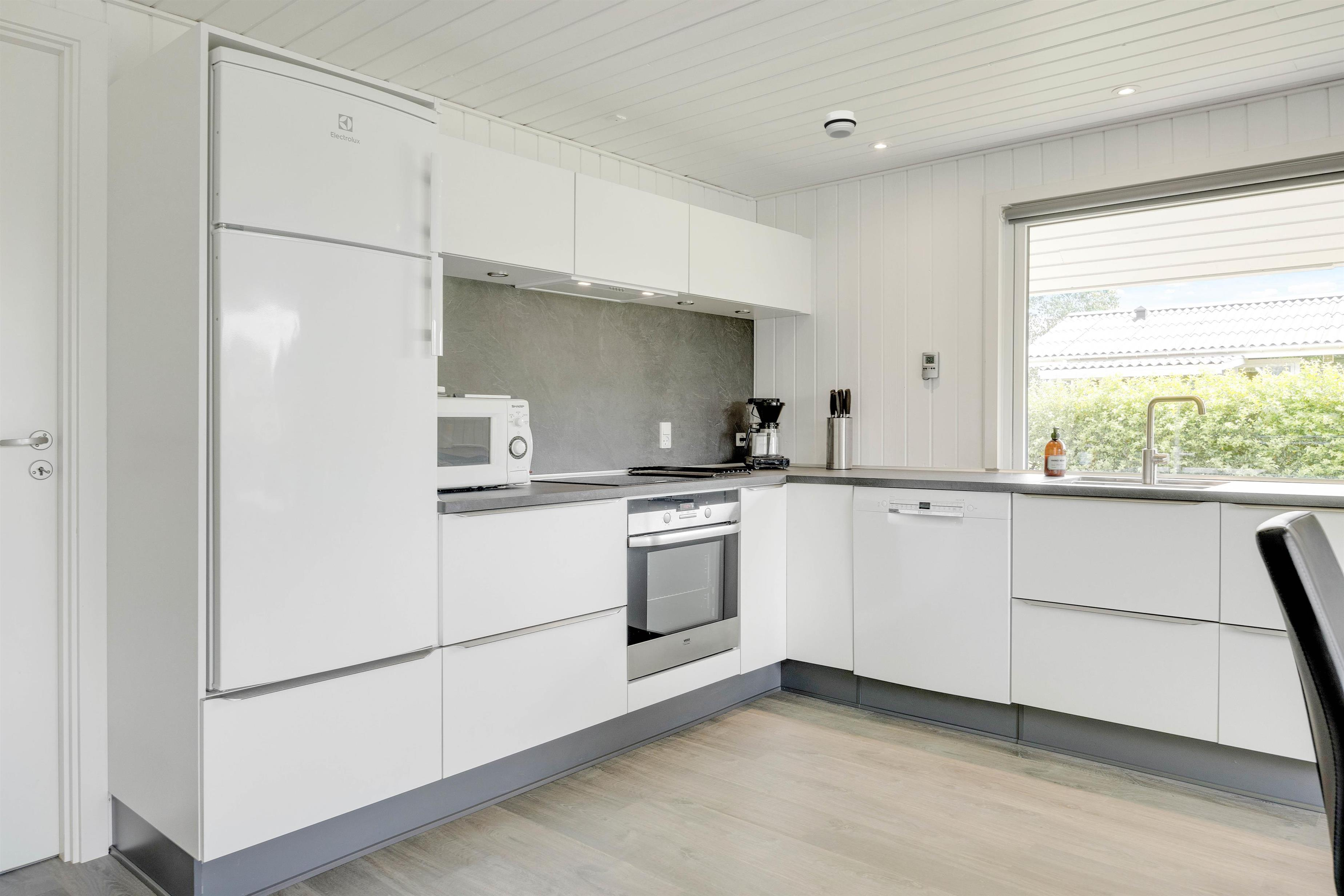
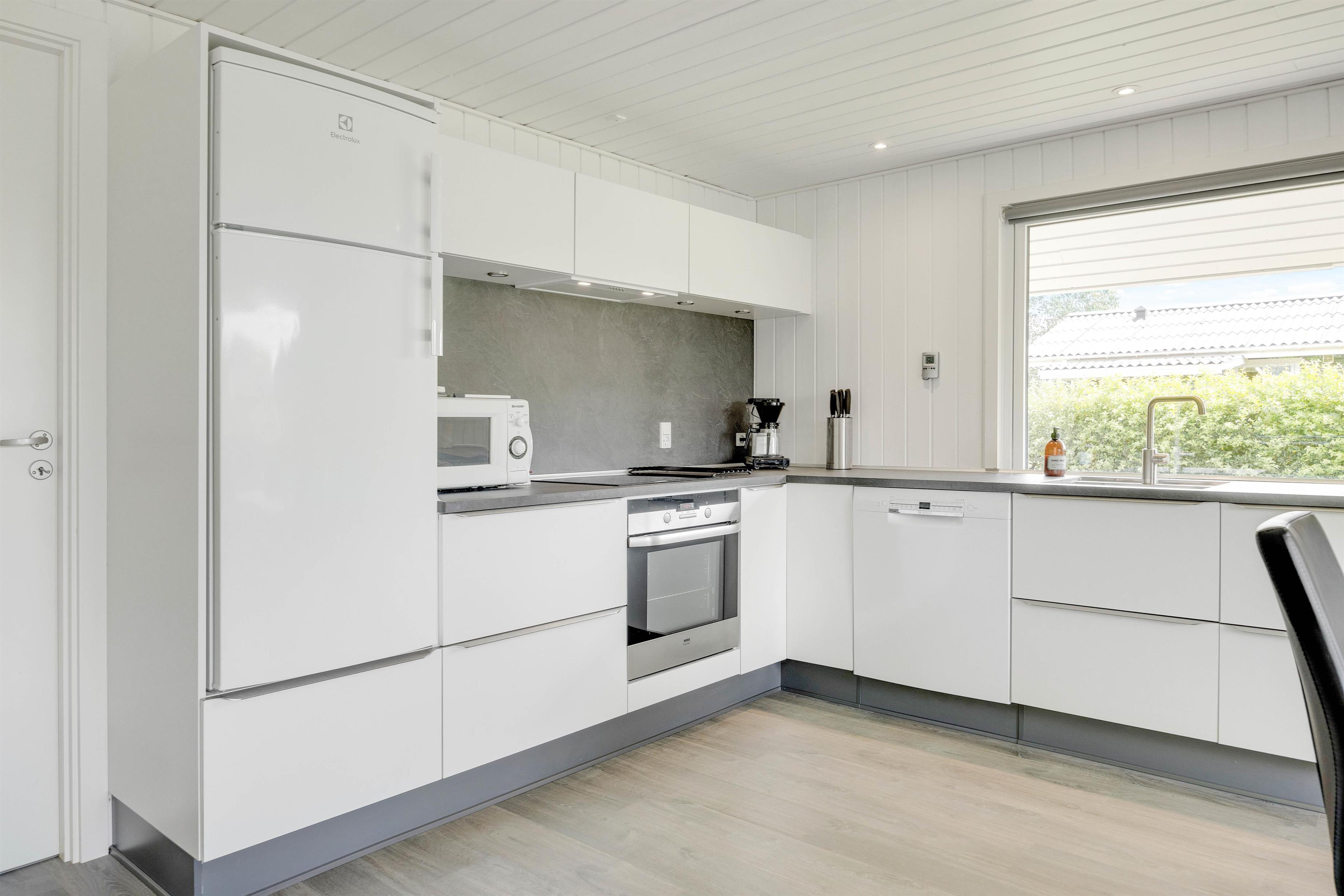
- smoke detector [823,110,857,139]
